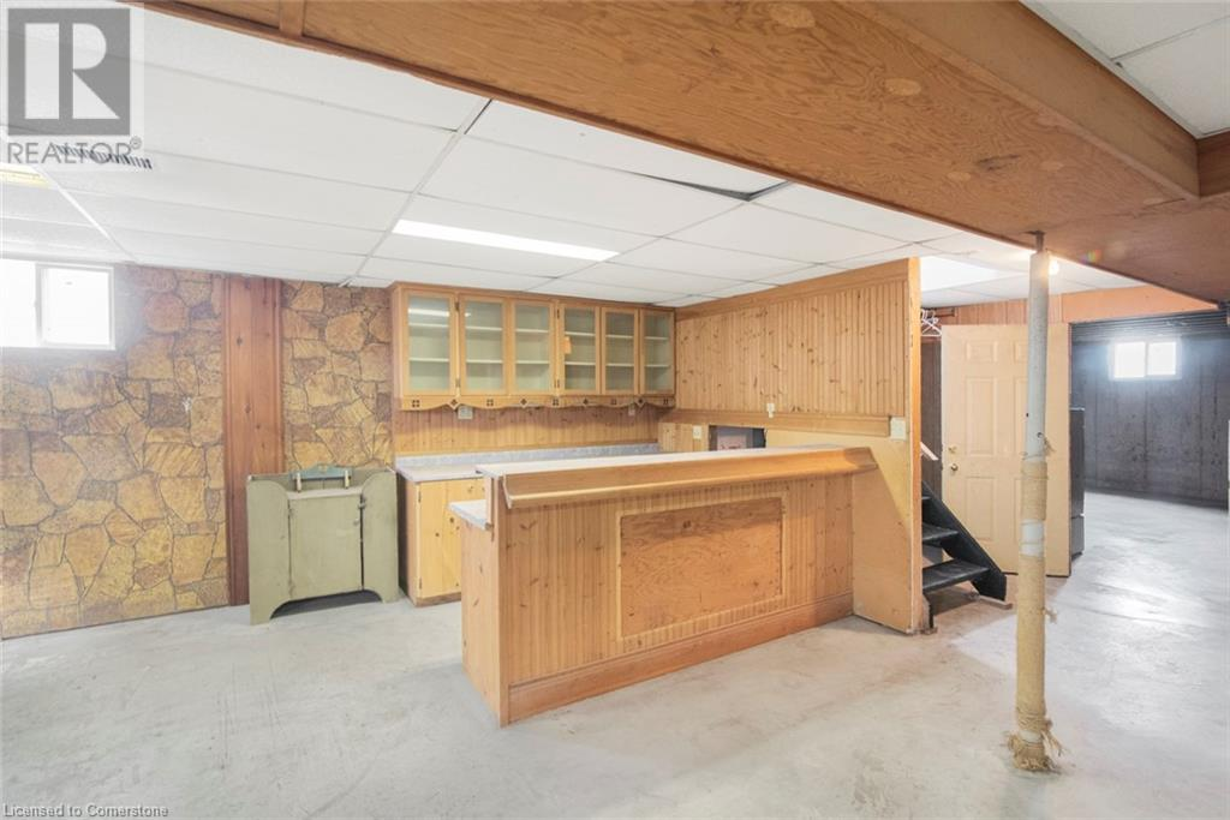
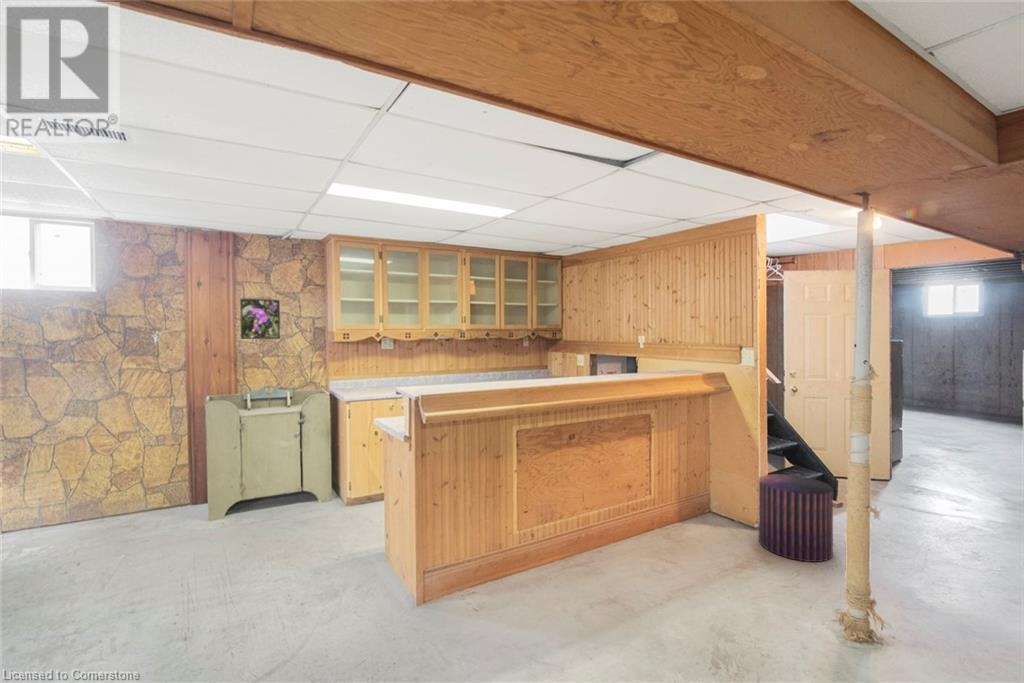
+ stool [758,473,834,563]
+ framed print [239,298,281,340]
